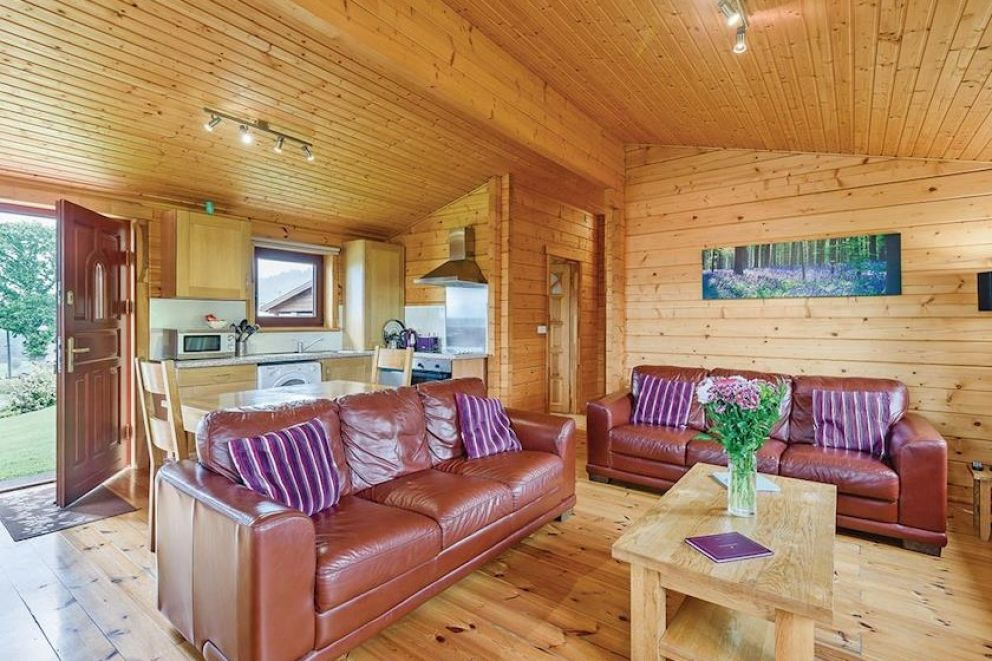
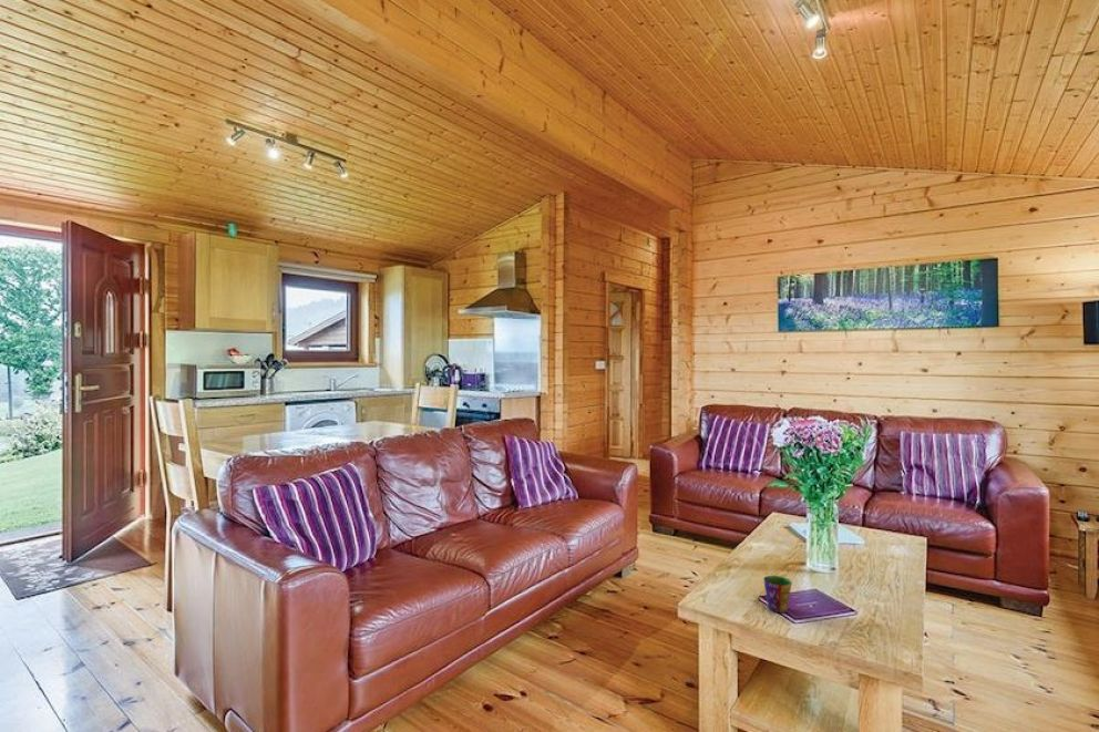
+ cup [762,575,793,614]
